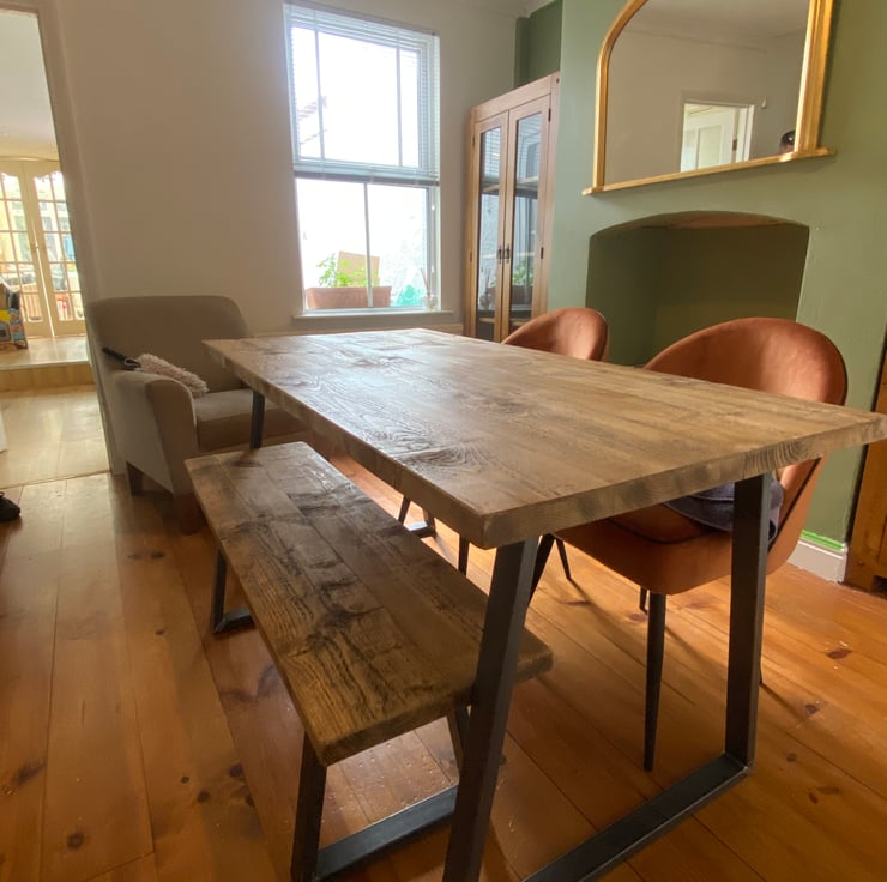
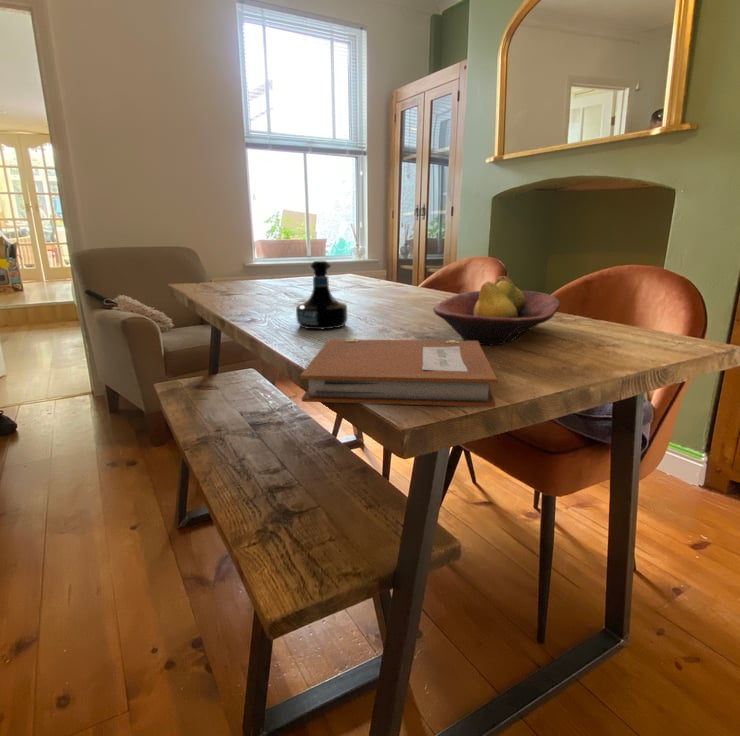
+ notebook [299,338,498,408]
+ fruit bowl [432,275,561,346]
+ tequila bottle [295,260,349,330]
